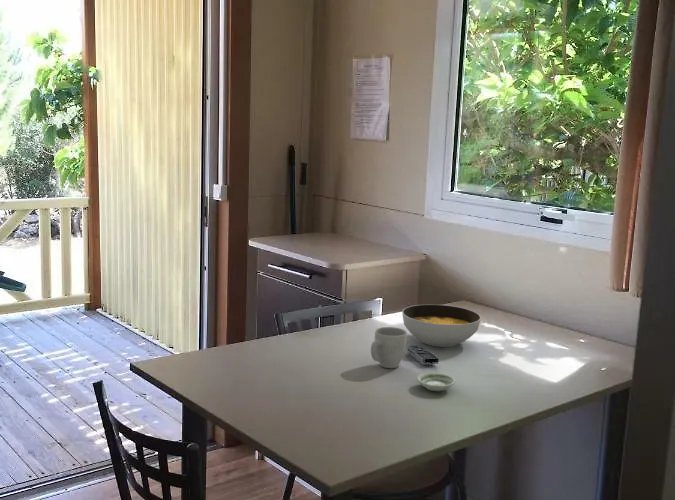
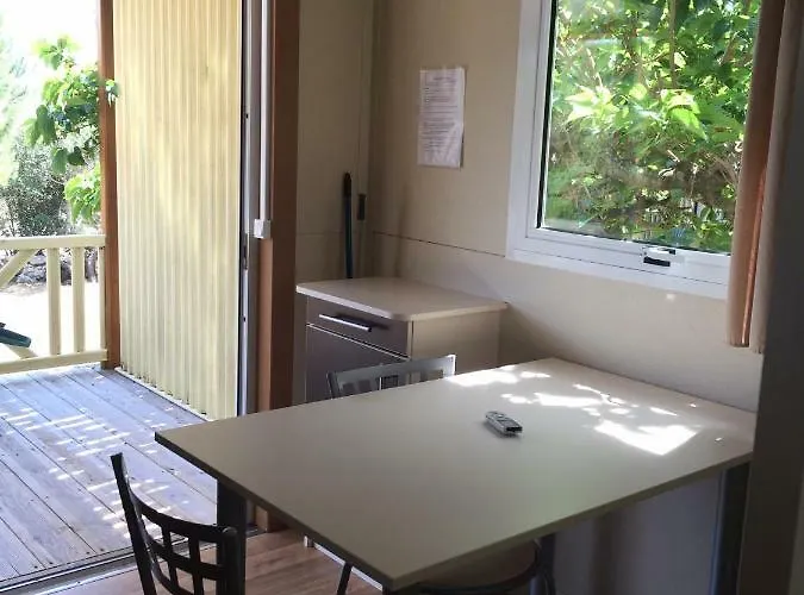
- saucer [416,372,456,392]
- mug [370,326,408,369]
- soup bowl [401,303,482,348]
